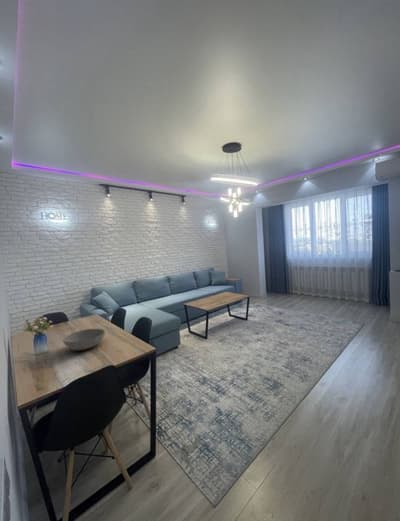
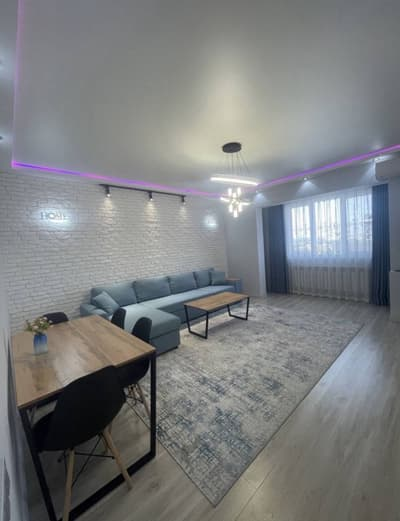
- bowl [62,328,106,351]
